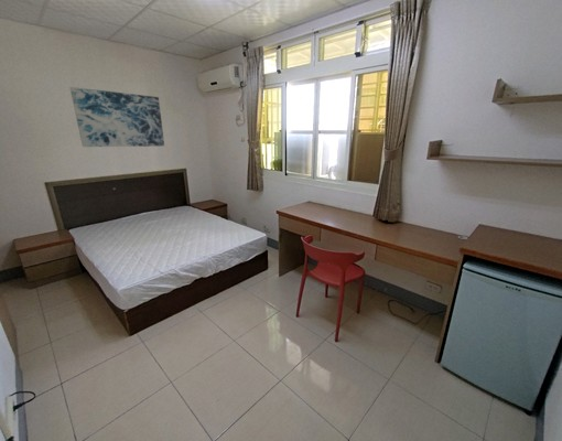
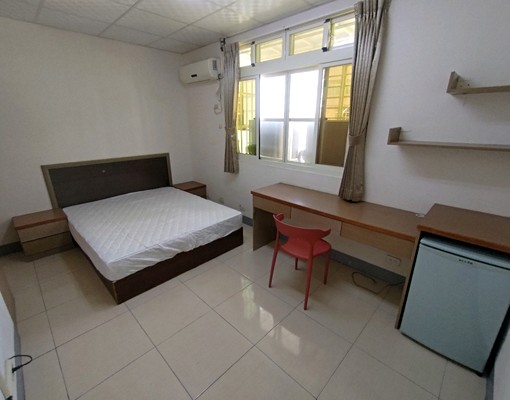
- wall art [69,86,165,148]
